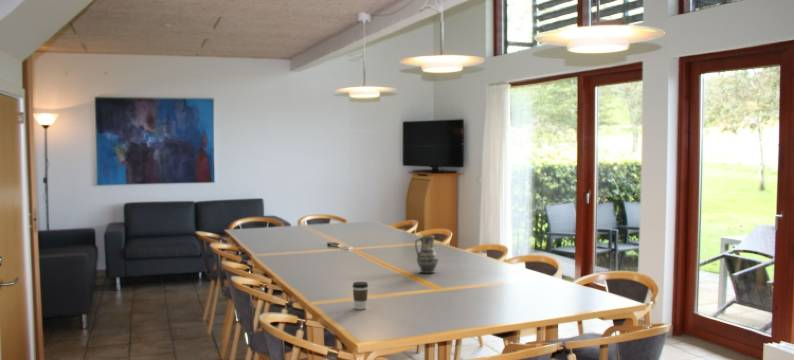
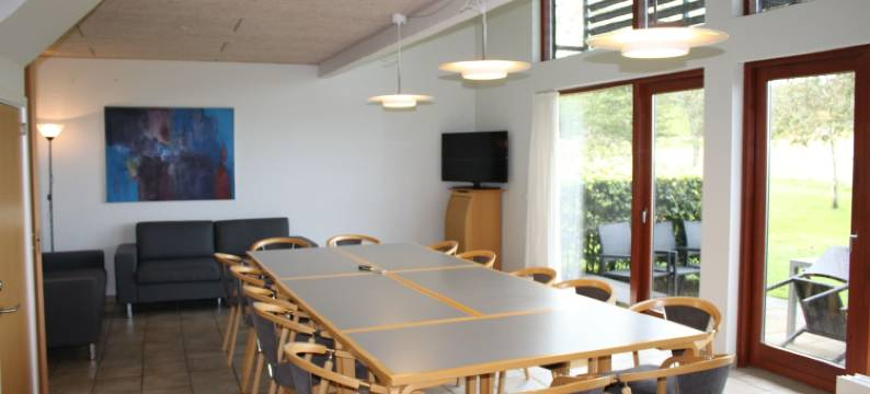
- coffee cup [351,281,369,311]
- vase [414,234,439,274]
